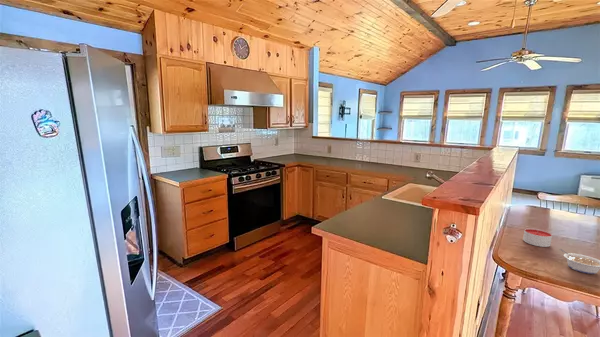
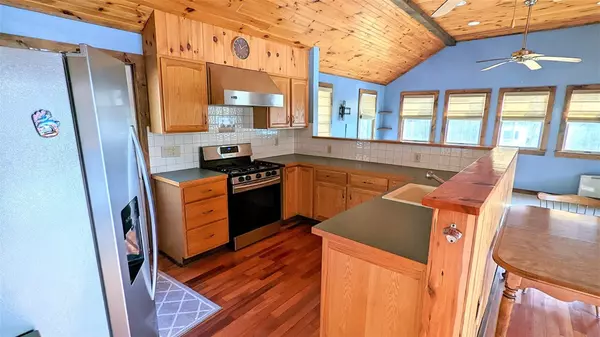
- legume [559,248,600,275]
- candle [522,227,553,248]
